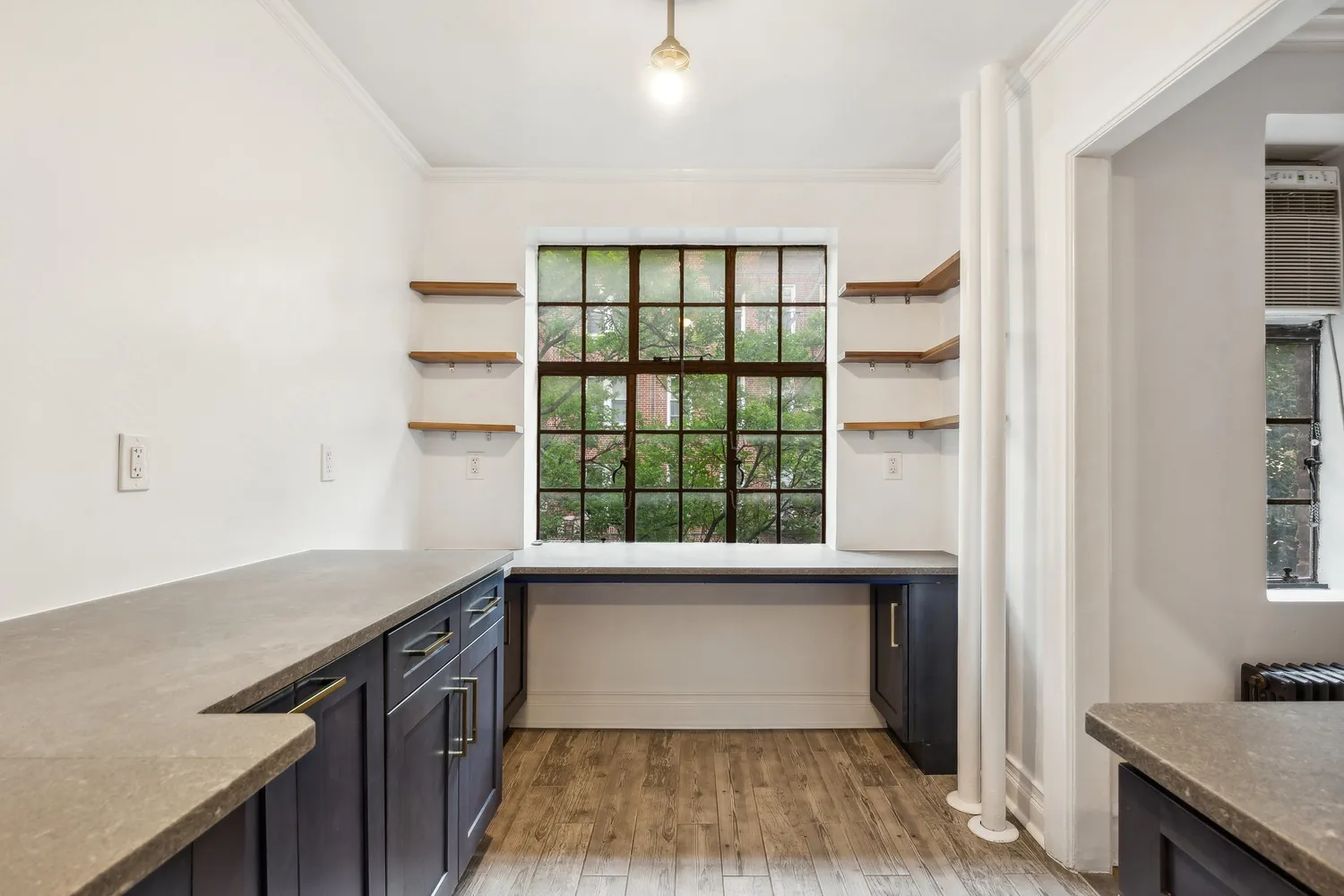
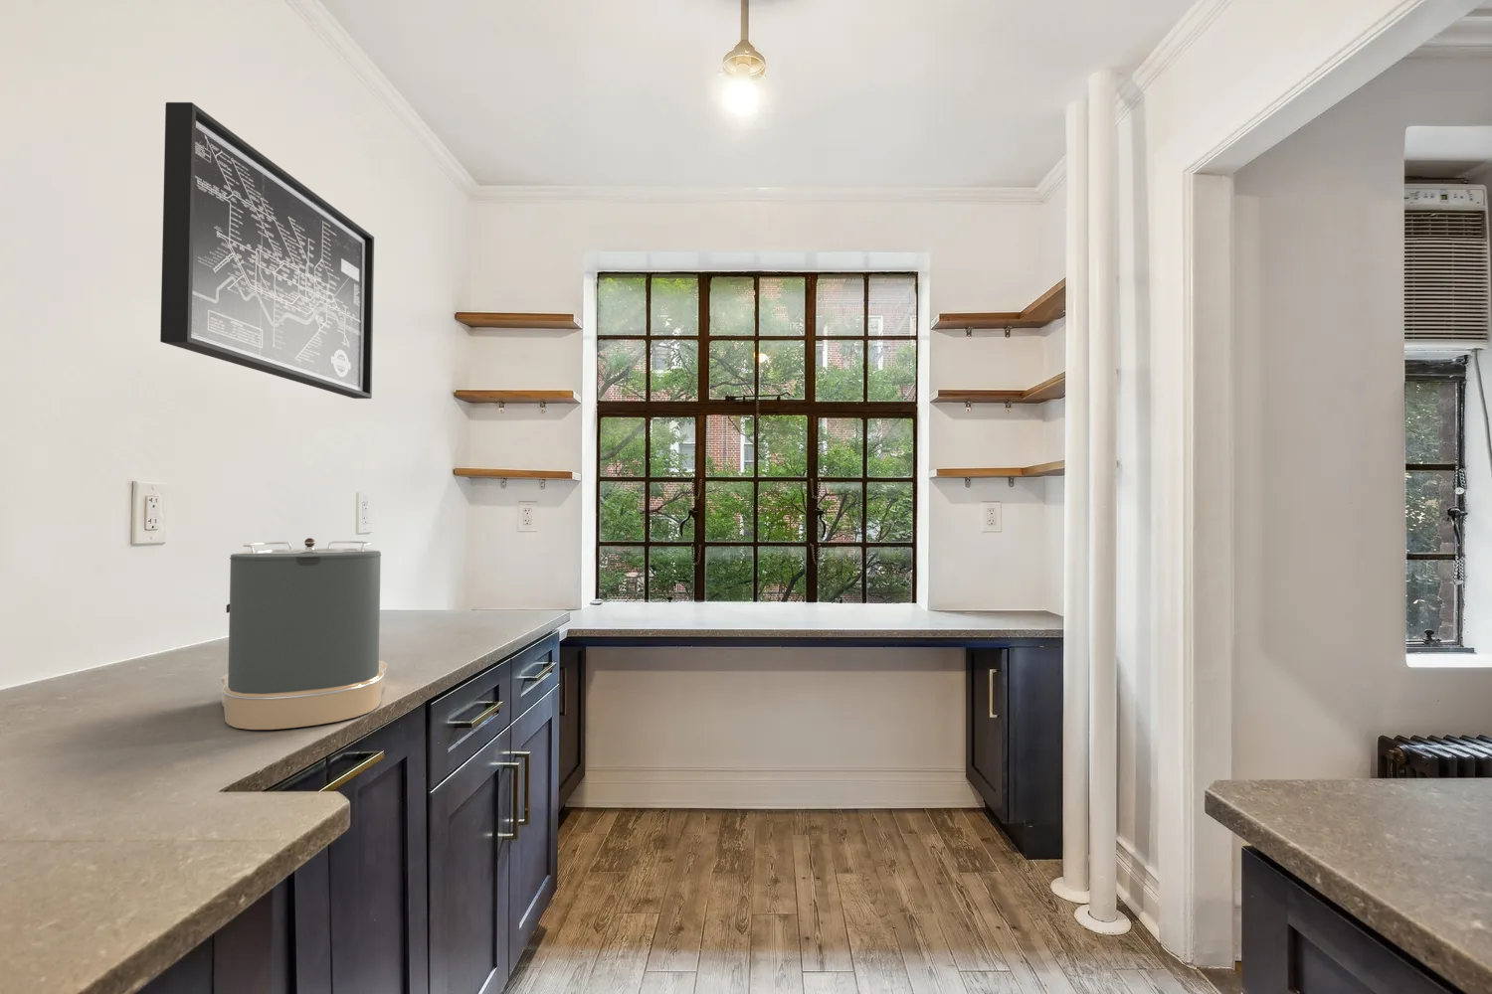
+ wall art [159,101,375,399]
+ coffee maker [218,537,389,731]
